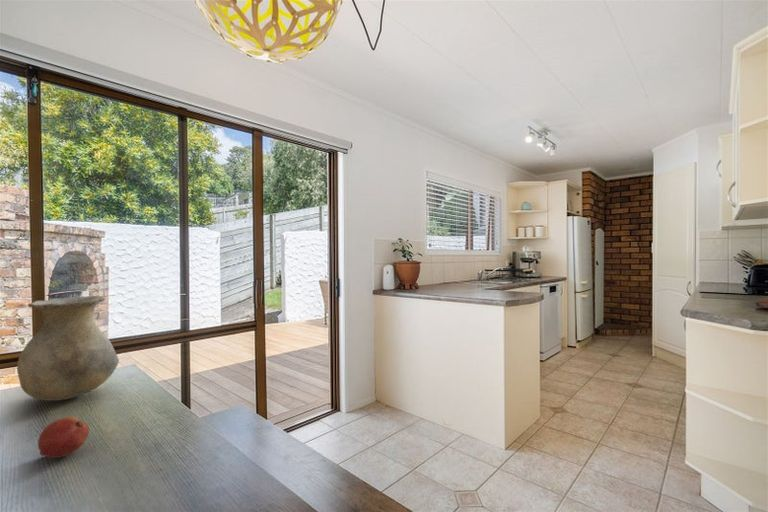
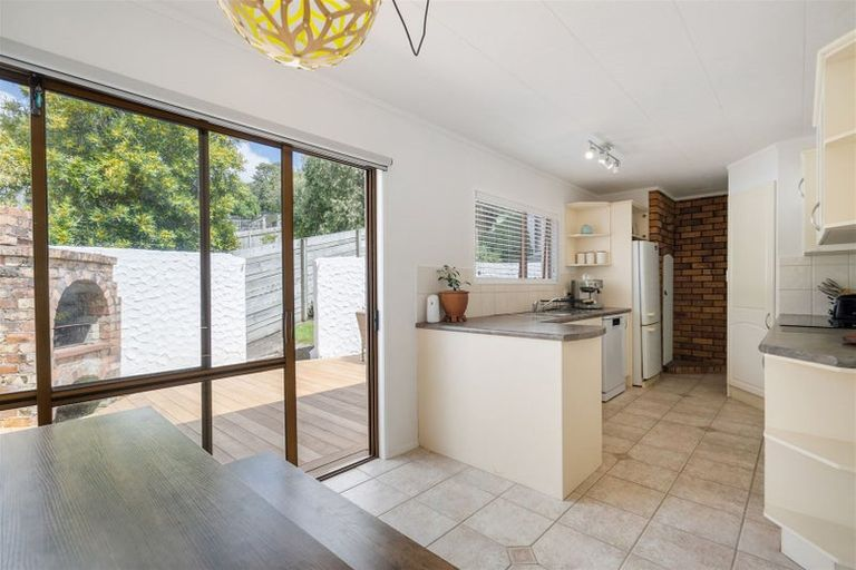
- vase [16,295,120,402]
- fruit [37,415,90,459]
